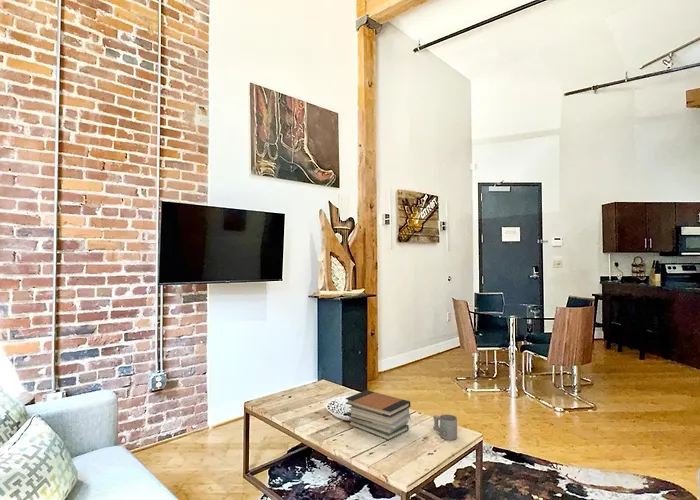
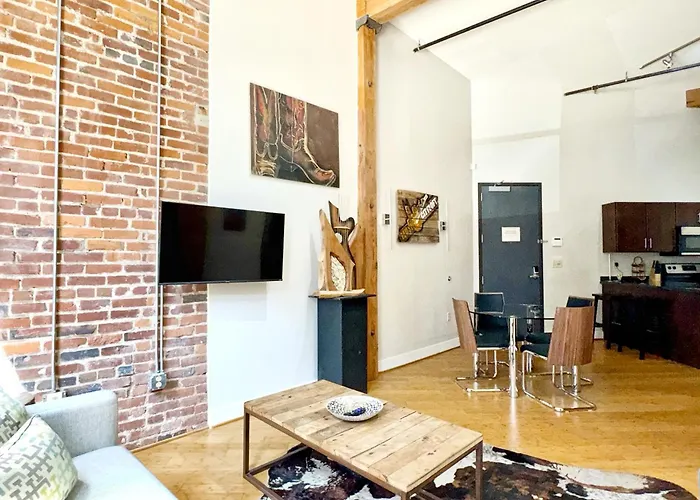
- book stack [345,389,411,441]
- mug [432,413,458,441]
